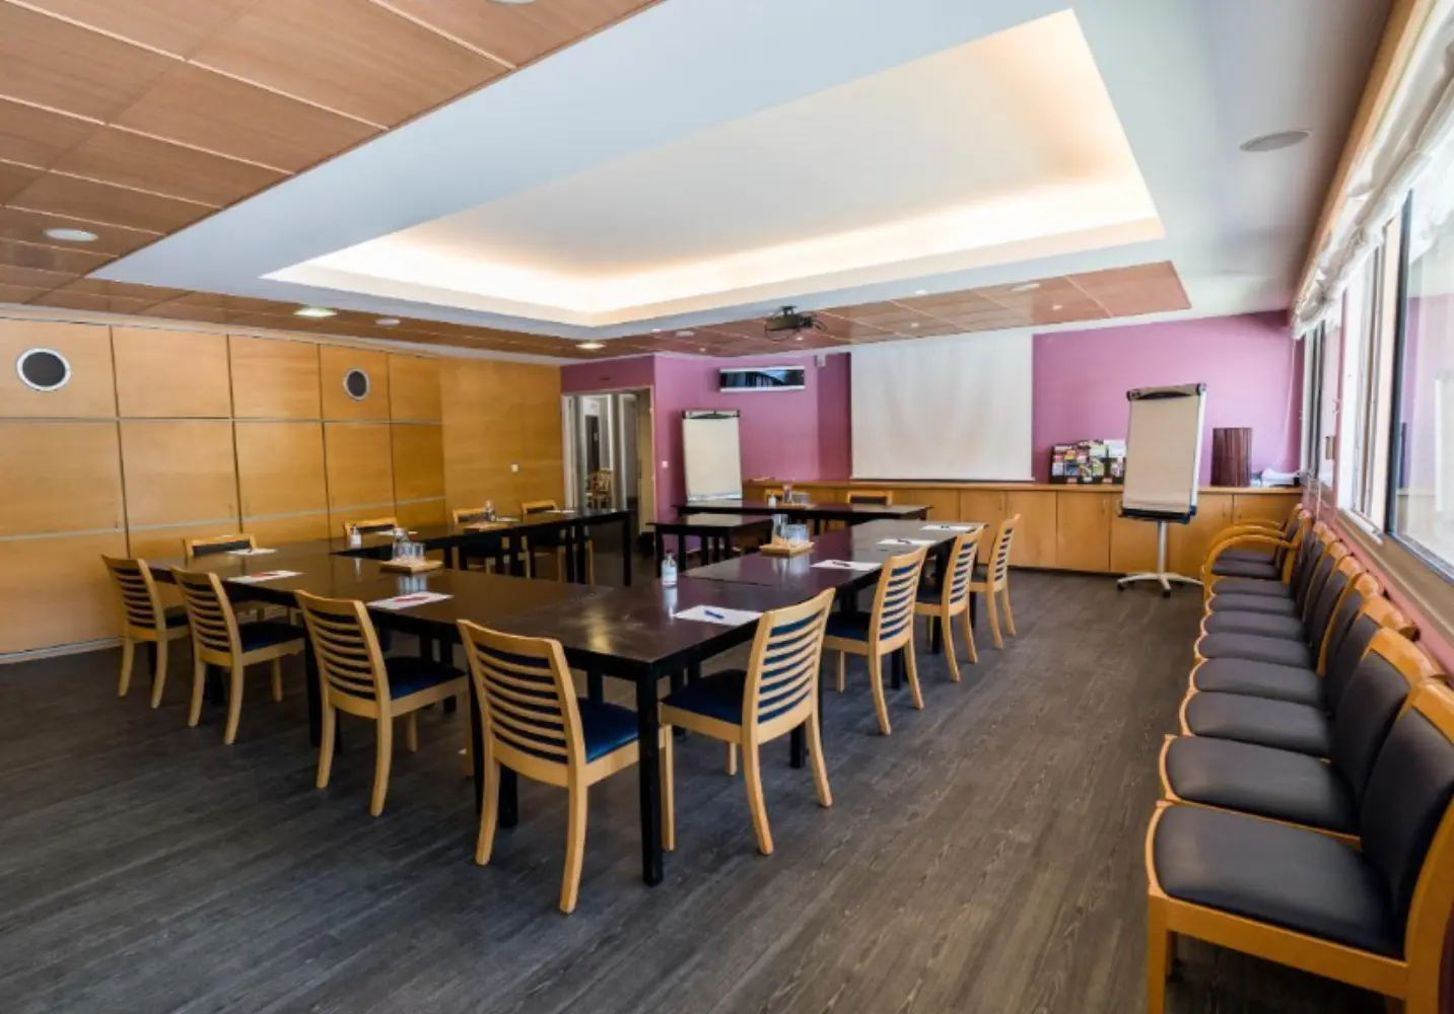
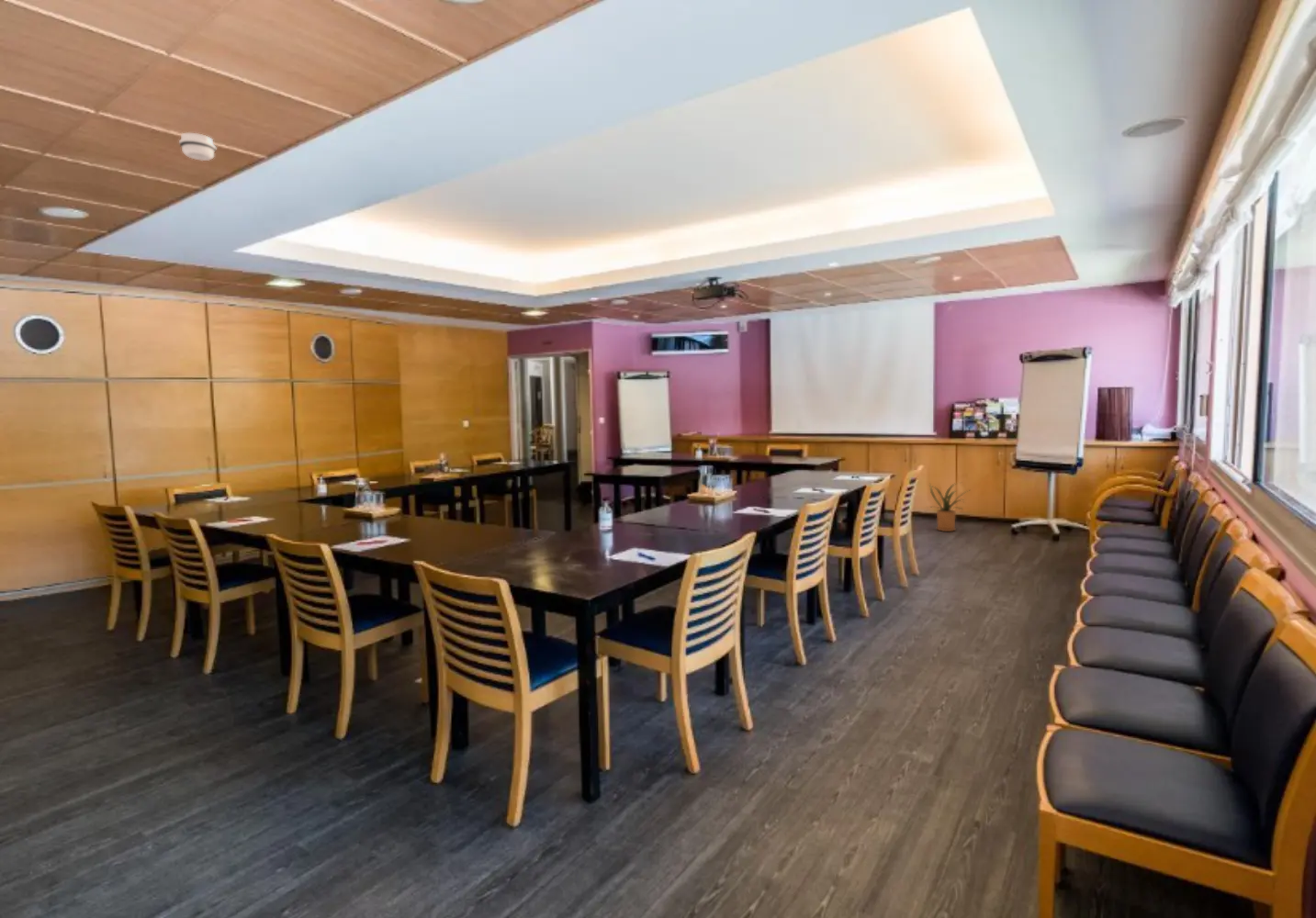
+ house plant [927,481,970,532]
+ smoke detector [178,132,217,162]
